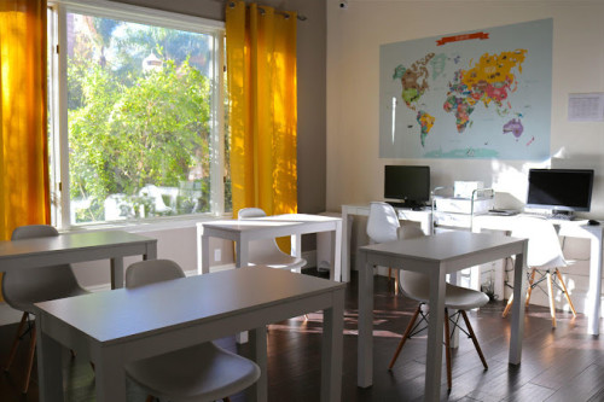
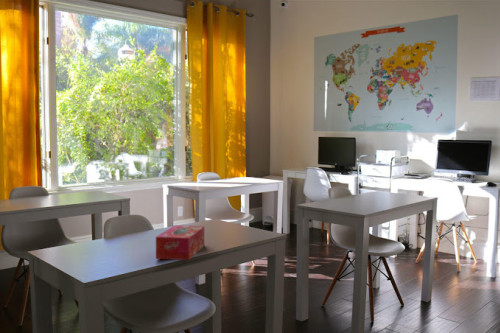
+ tissue box [155,224,205,261]
